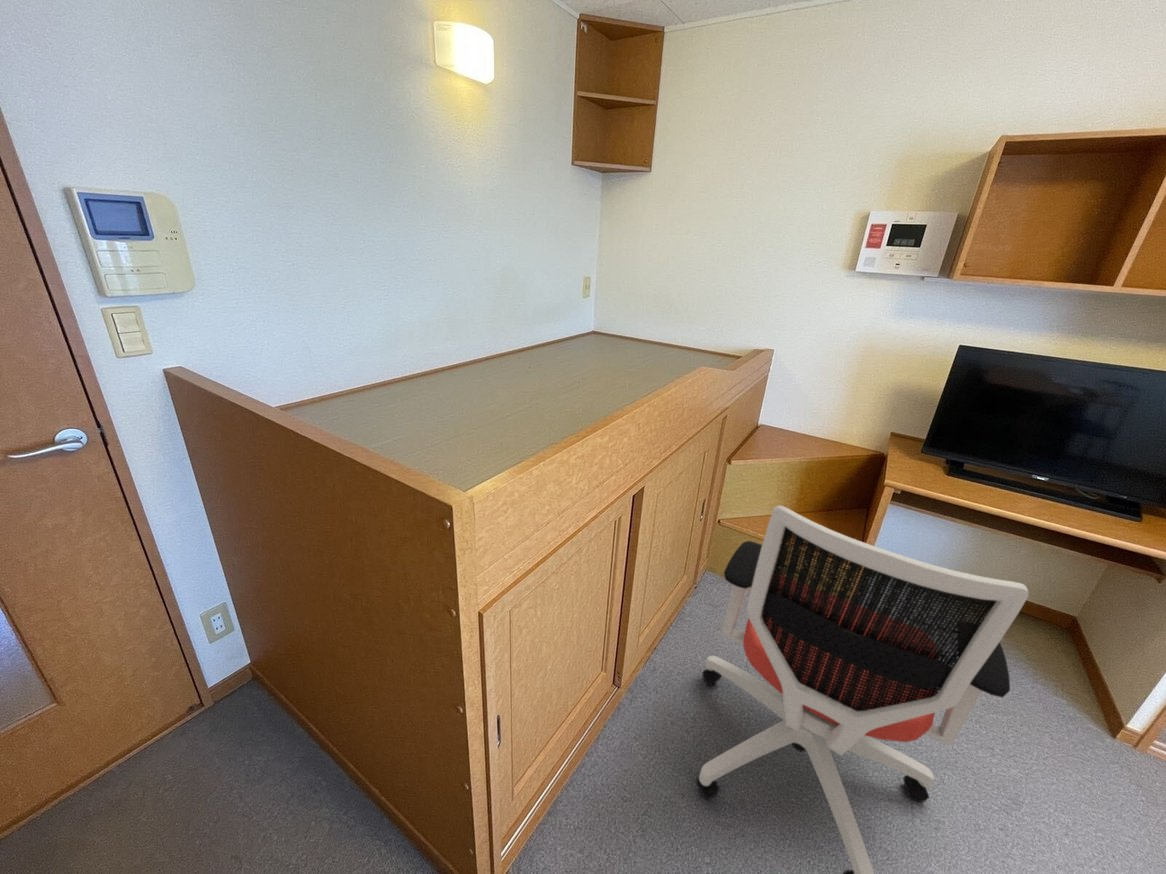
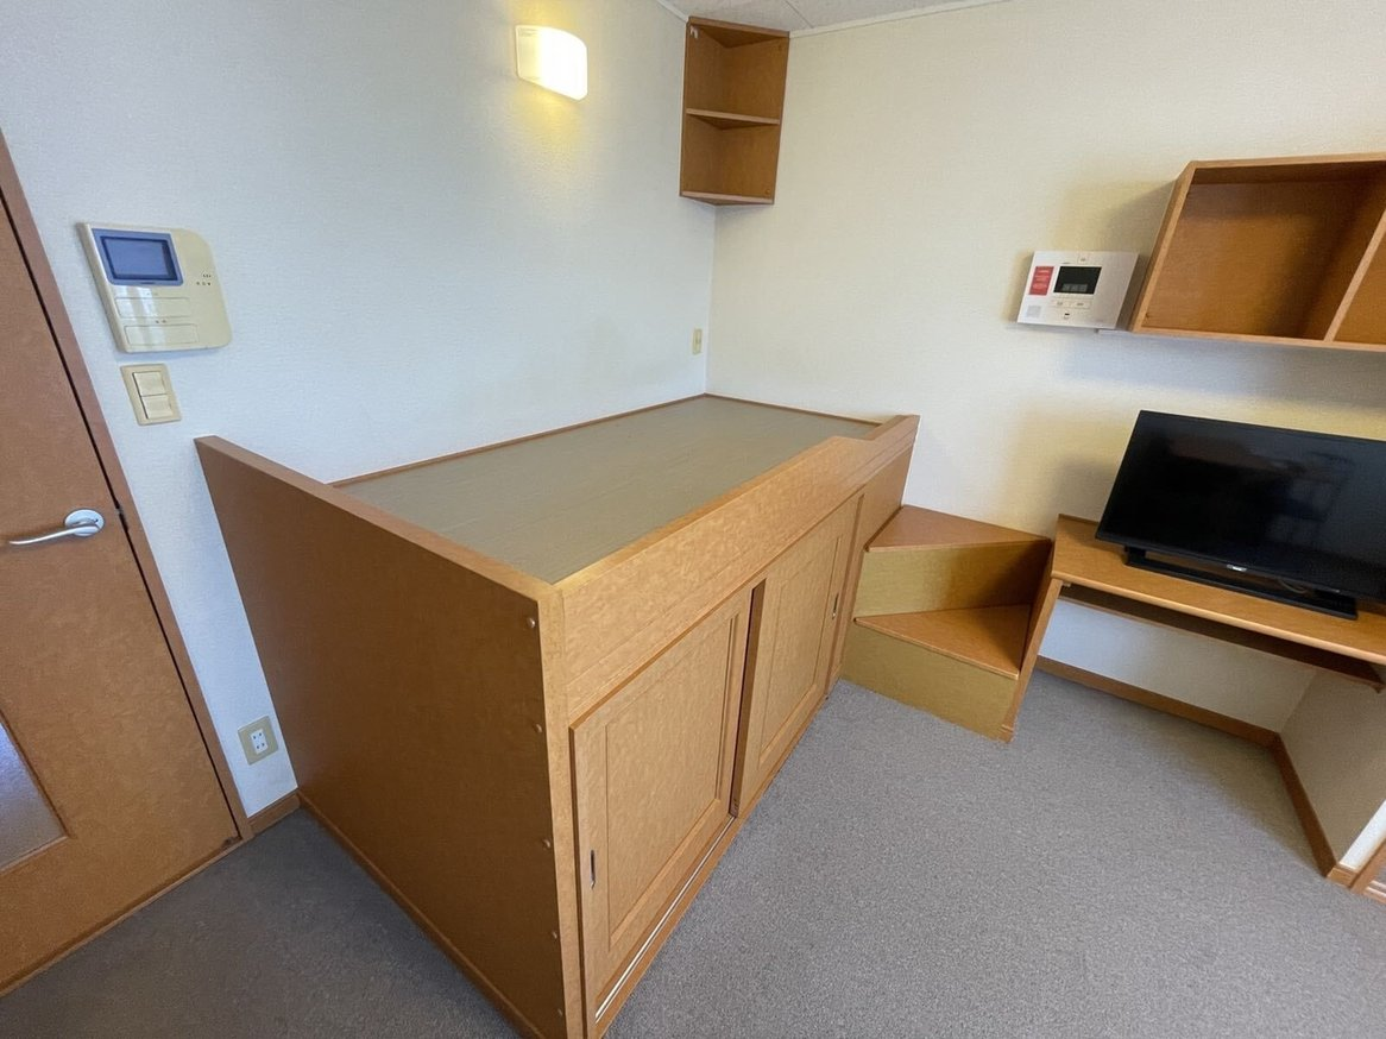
- office chair [695,504,1029,874]
